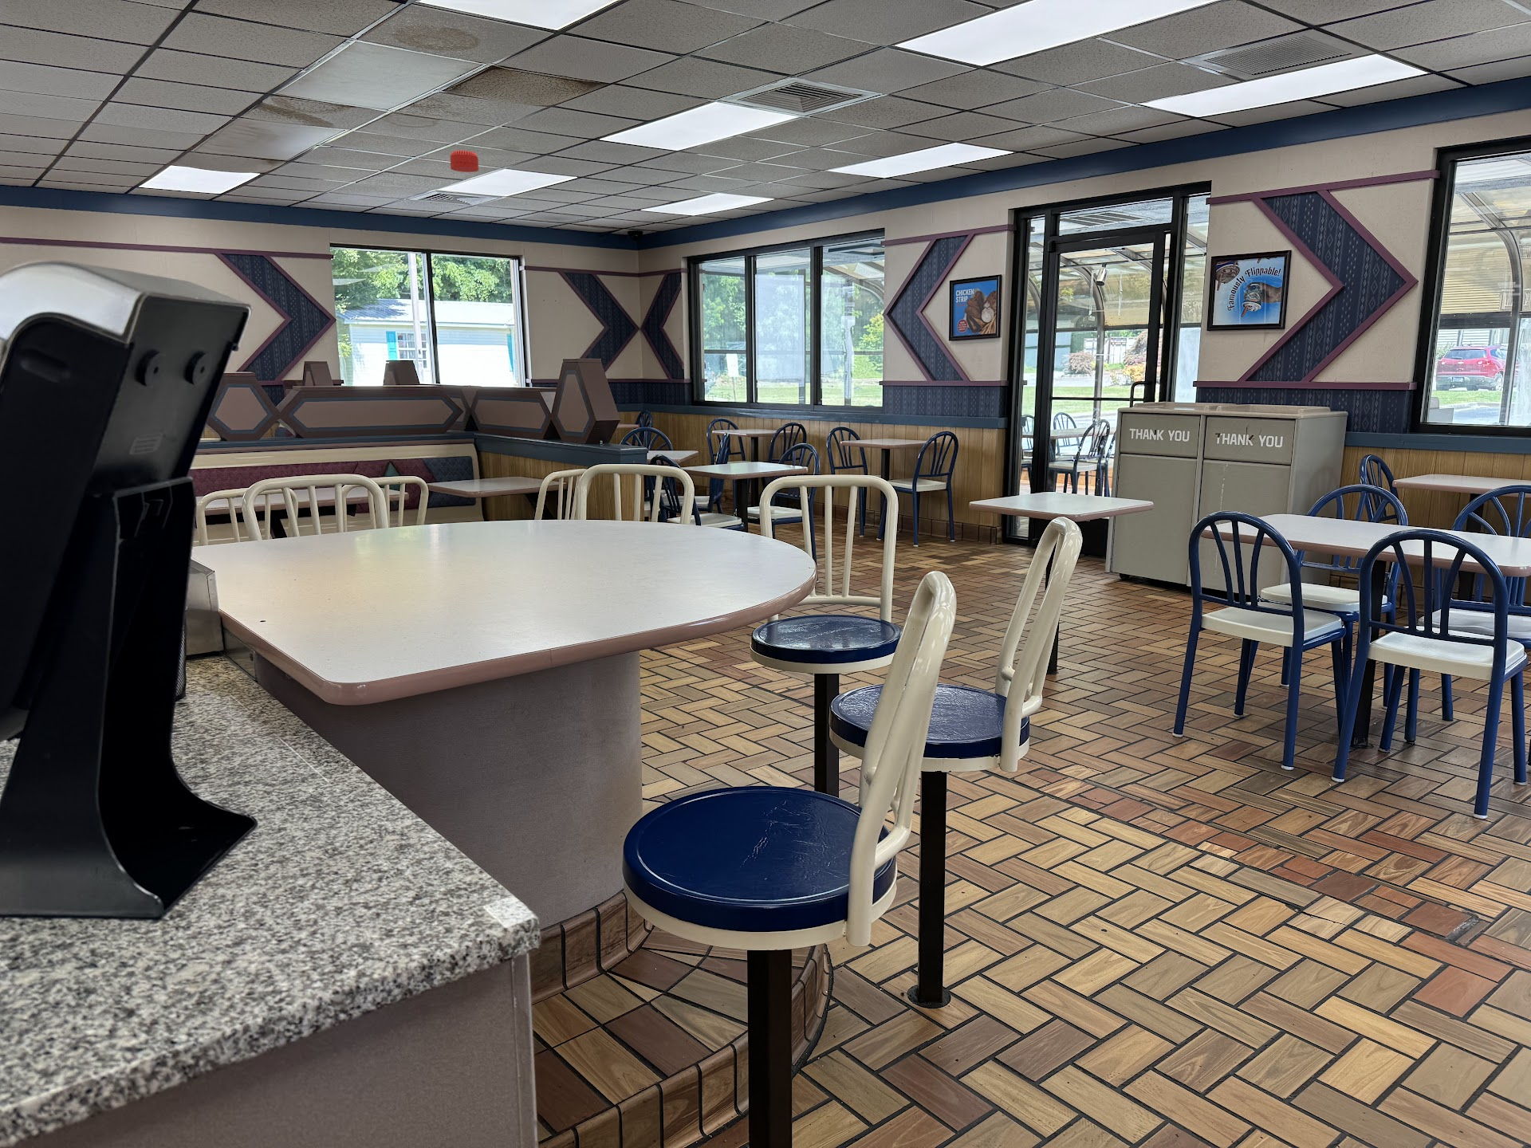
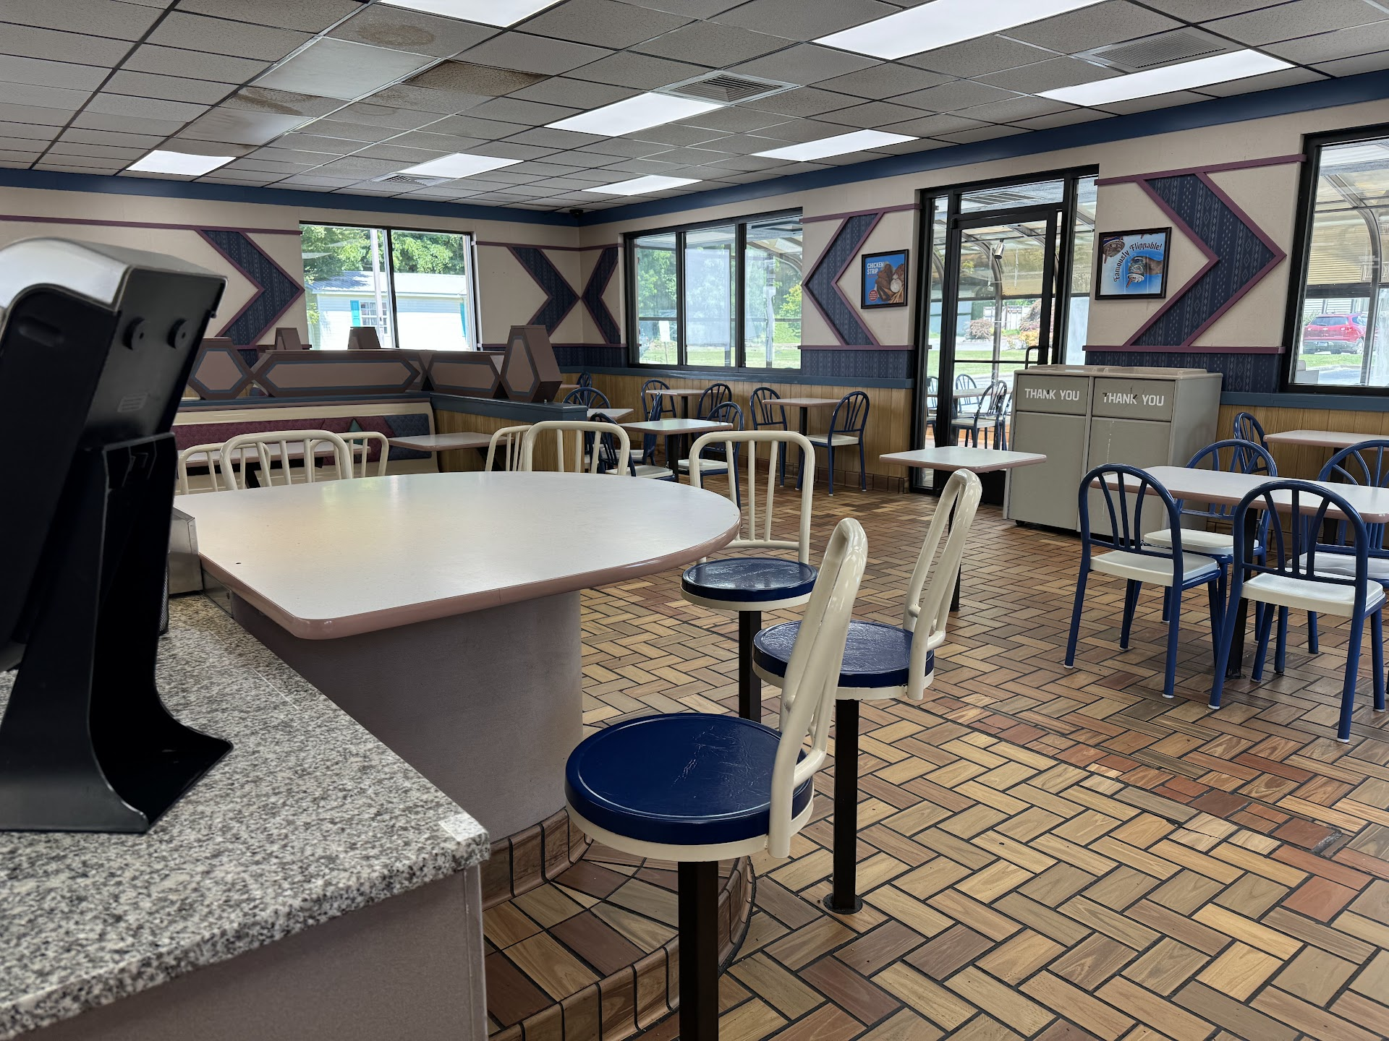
- smoke detector [450,150,480,172]
